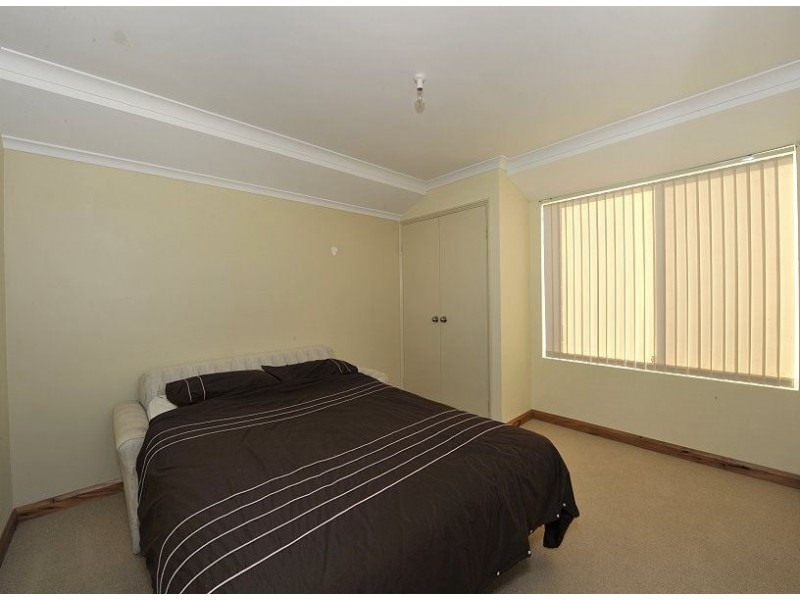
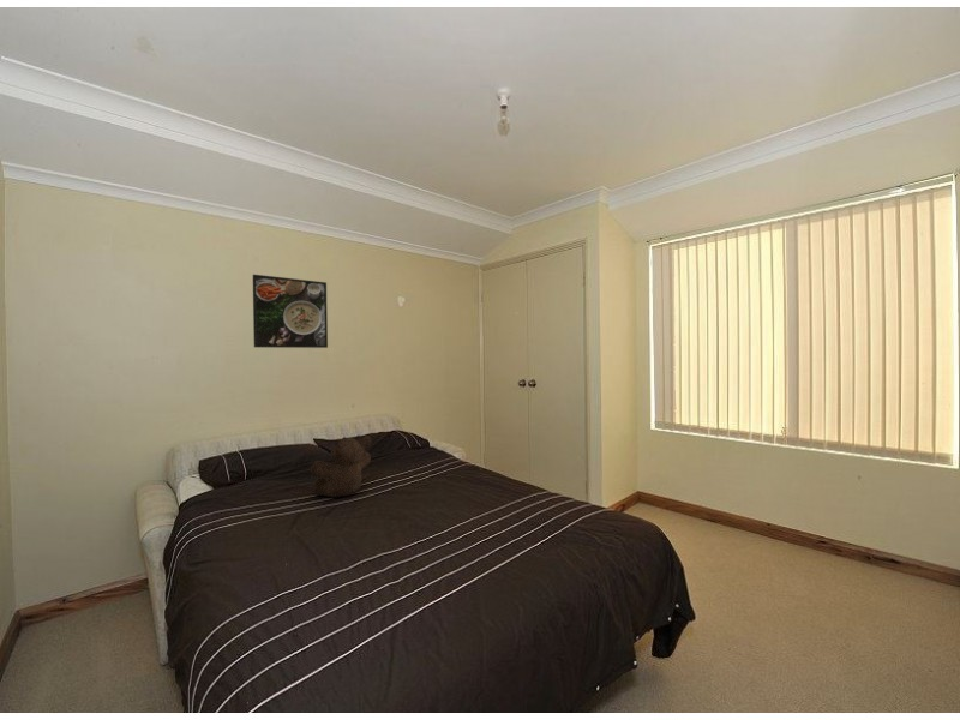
+ teddy bear [310,436,372,498]
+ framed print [252,274,329,349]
